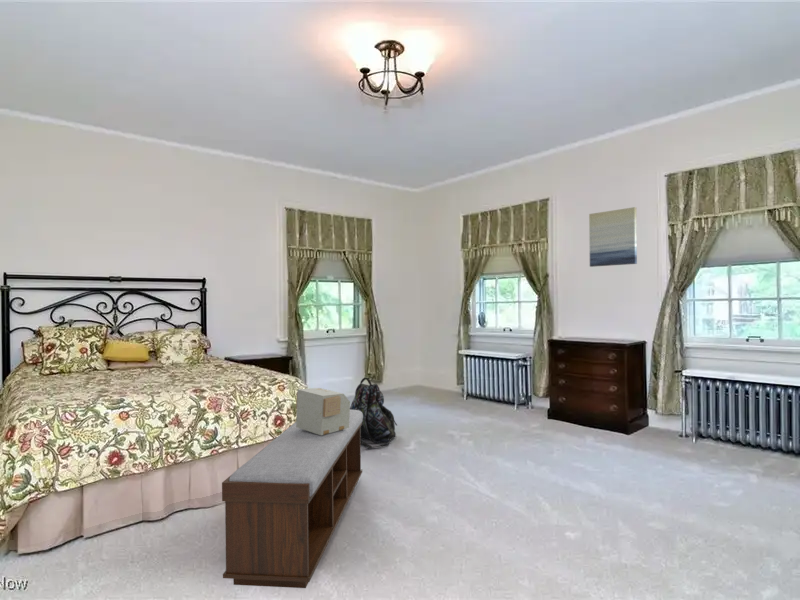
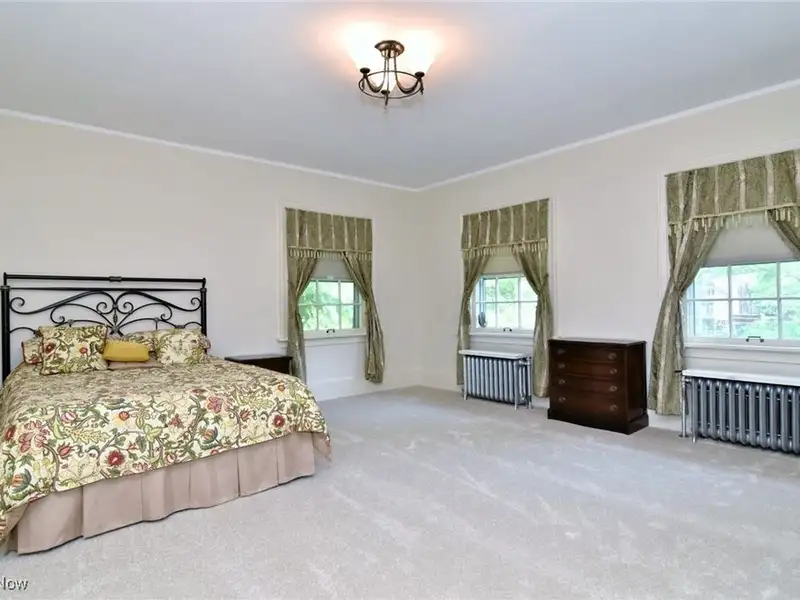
- bench [221,410,363,589]
- decorative box [295,387,351,435]
- wall art [588,206,638,268]
- backpack [350,377,398,450]
